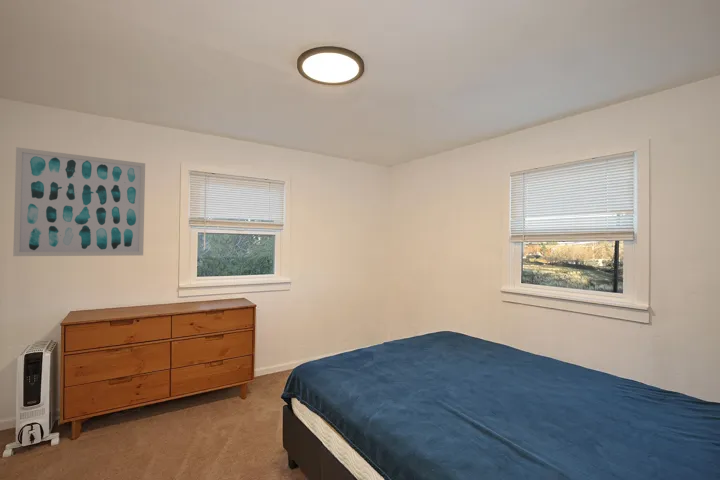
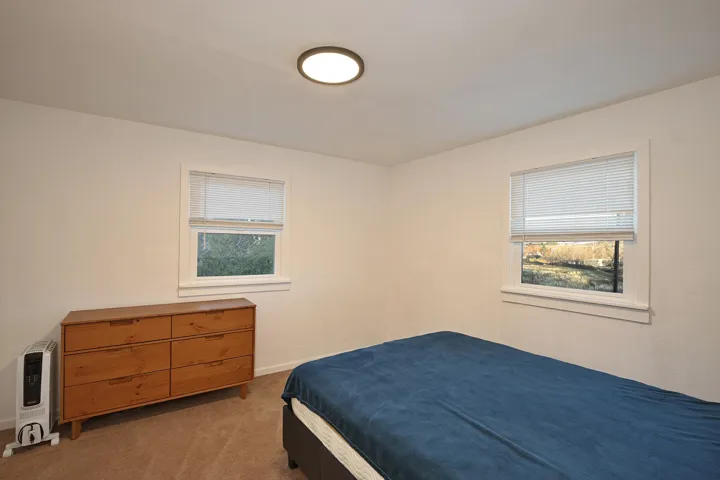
- wall art [12,146,146,257]
